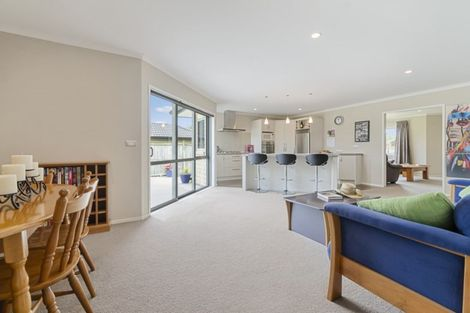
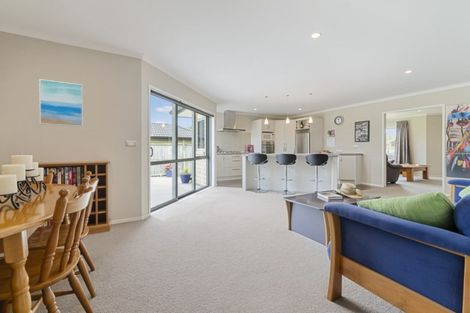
+ wall art [38,78,84,127]
